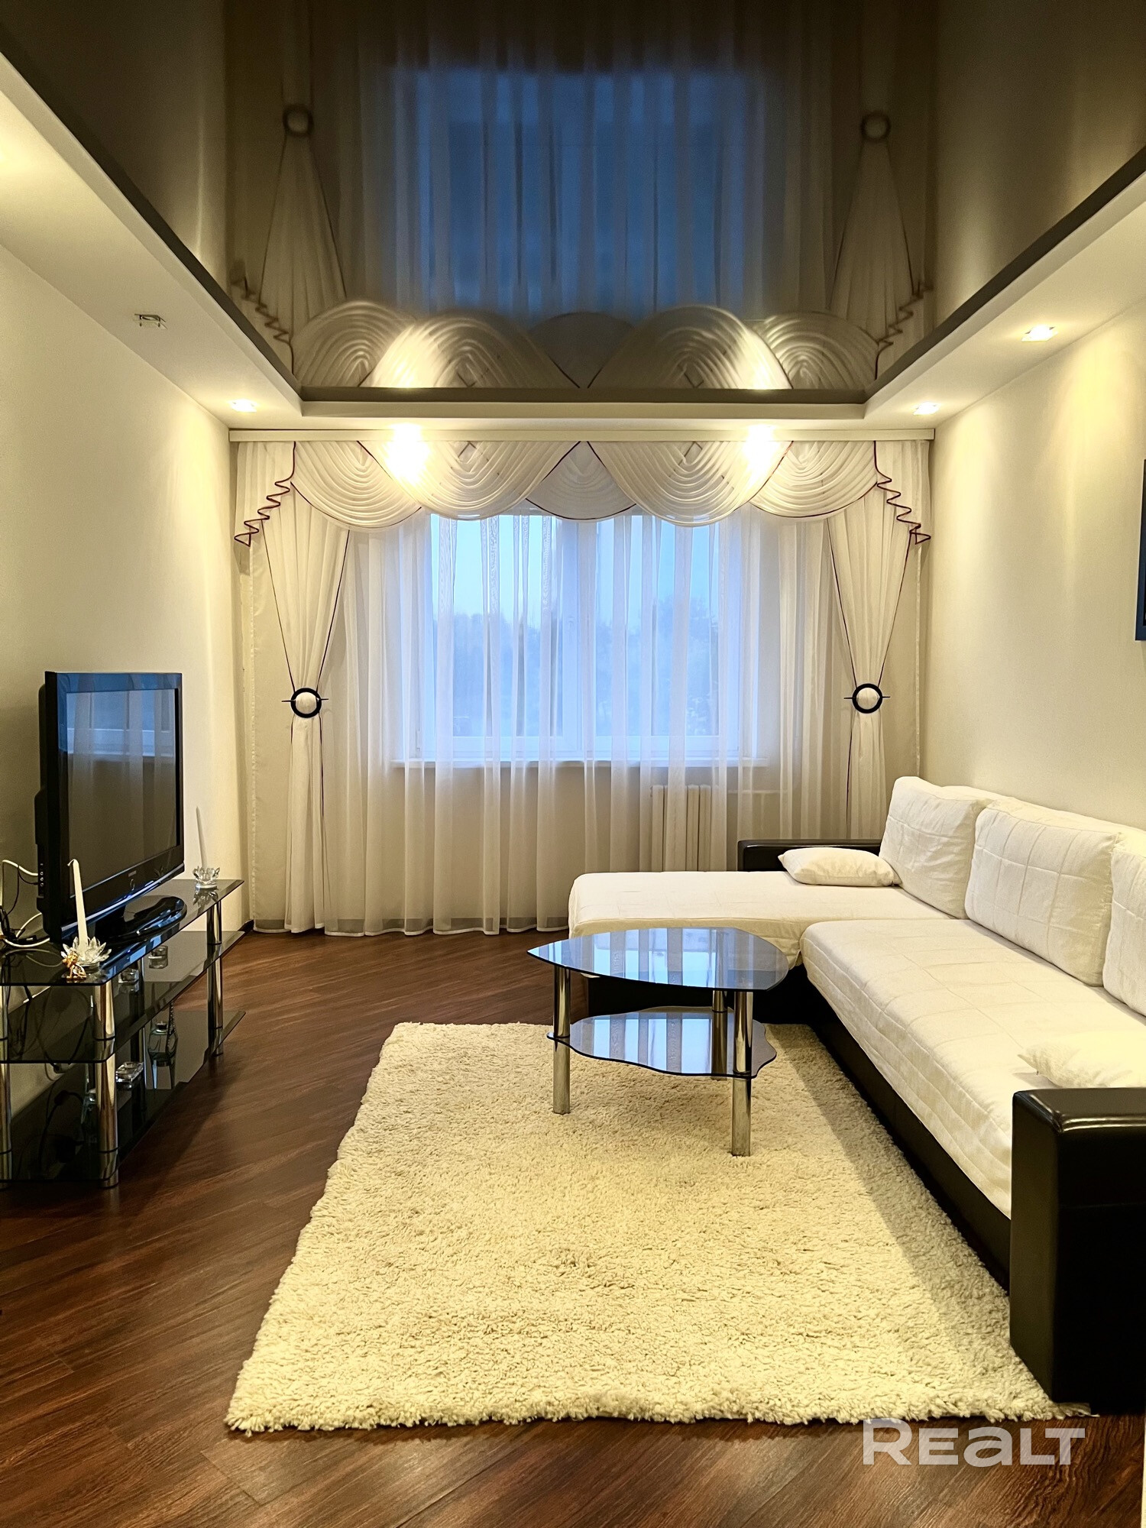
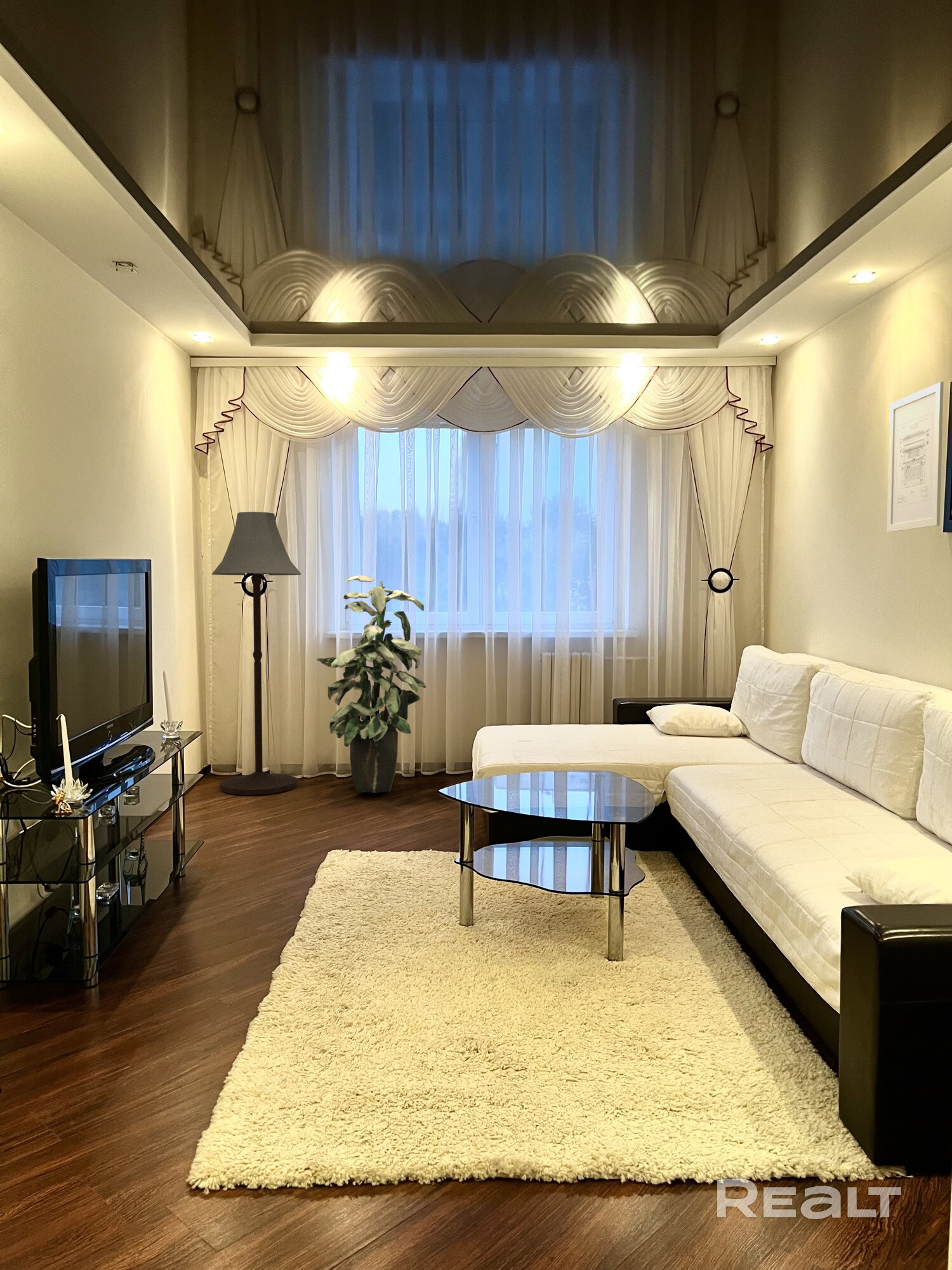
+ wall art [887,381,944,533]
+ indoor plant [316,575,426,793]
+ floor lamp [211,511,302,796]
